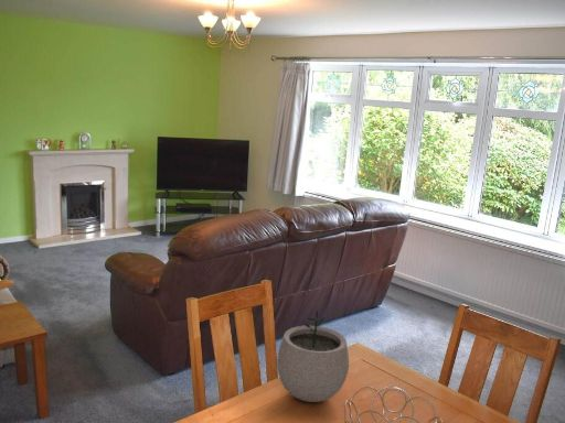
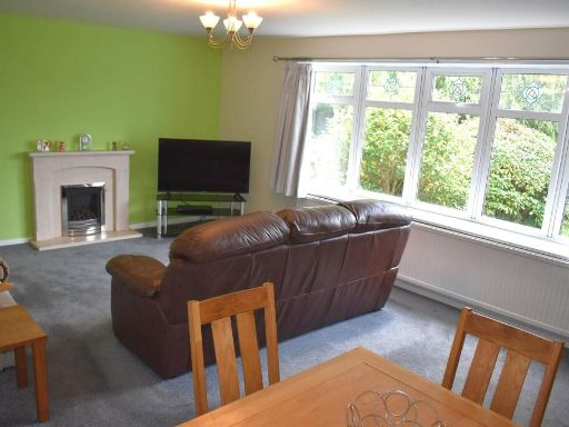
- plant pot [276,308,350,403]
